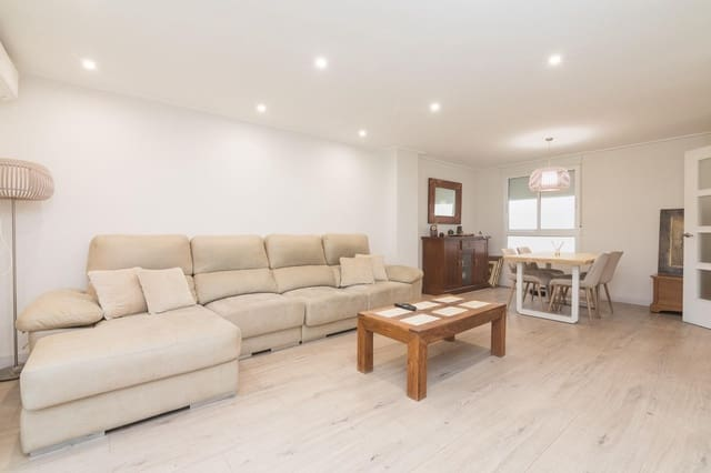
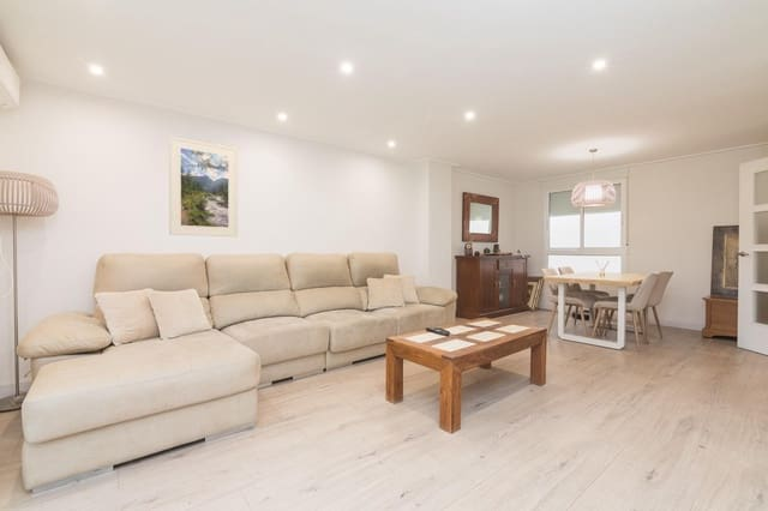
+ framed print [168,136,239,238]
